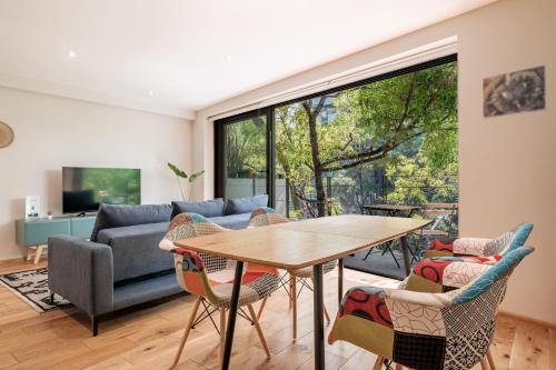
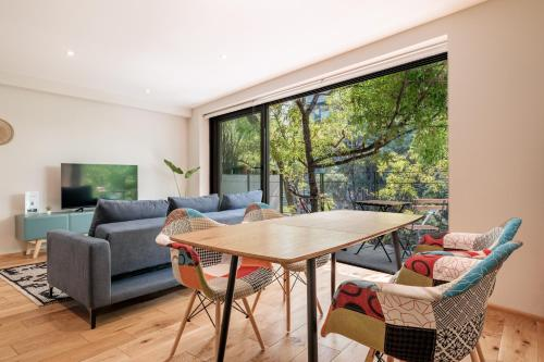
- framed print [481,63,548,120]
